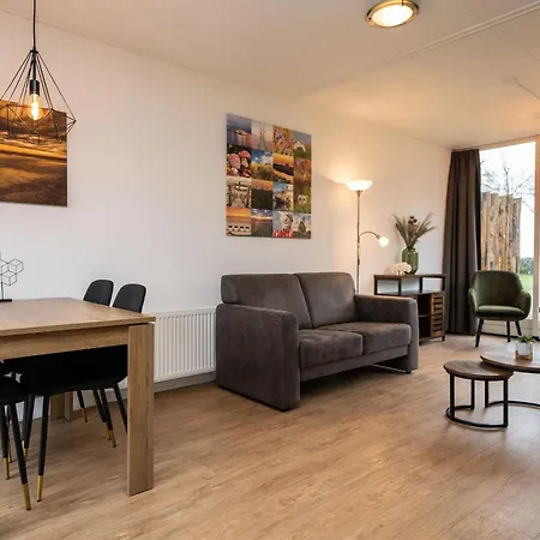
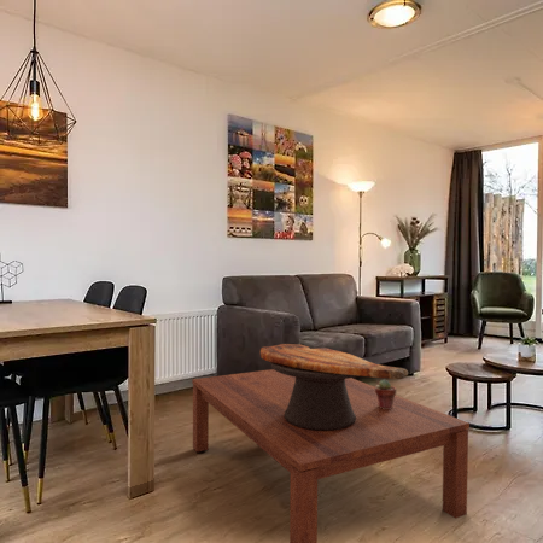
+ potted succulent [374,379,397,409]
+ coffee table [191,368,471,543]
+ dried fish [259,343,409,431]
